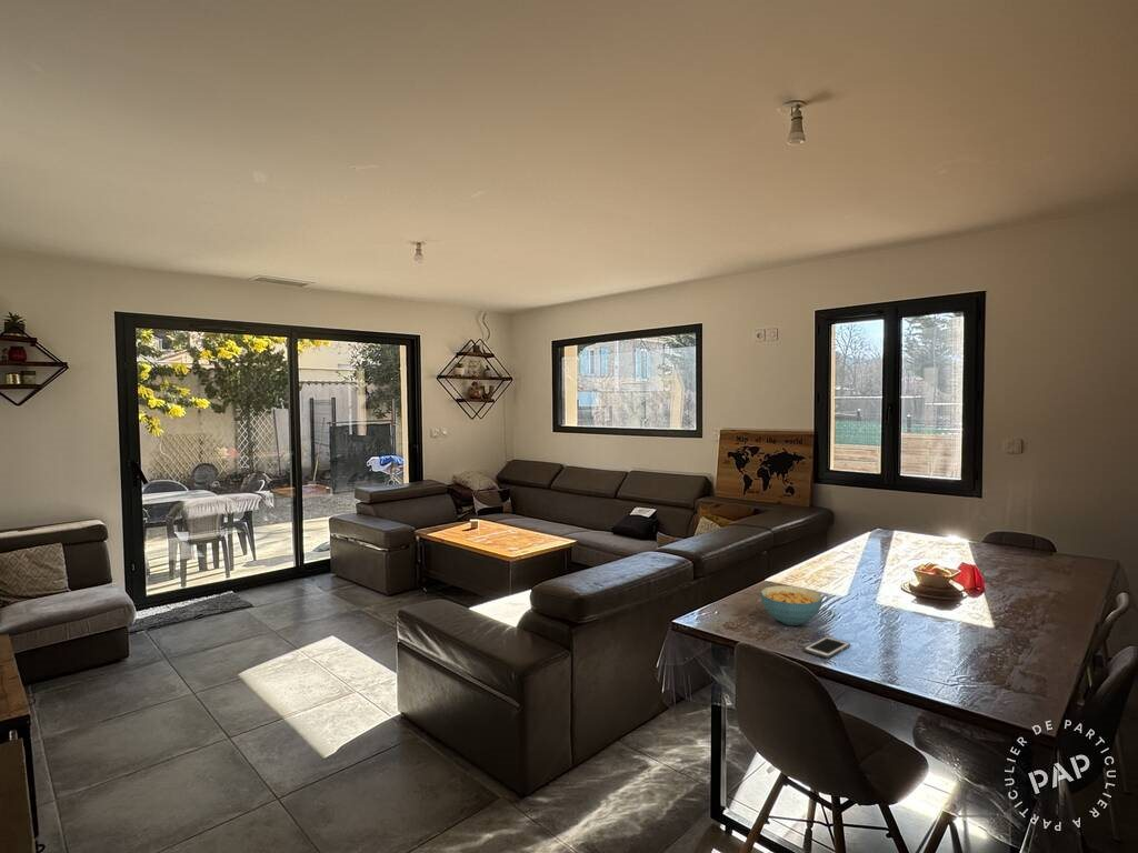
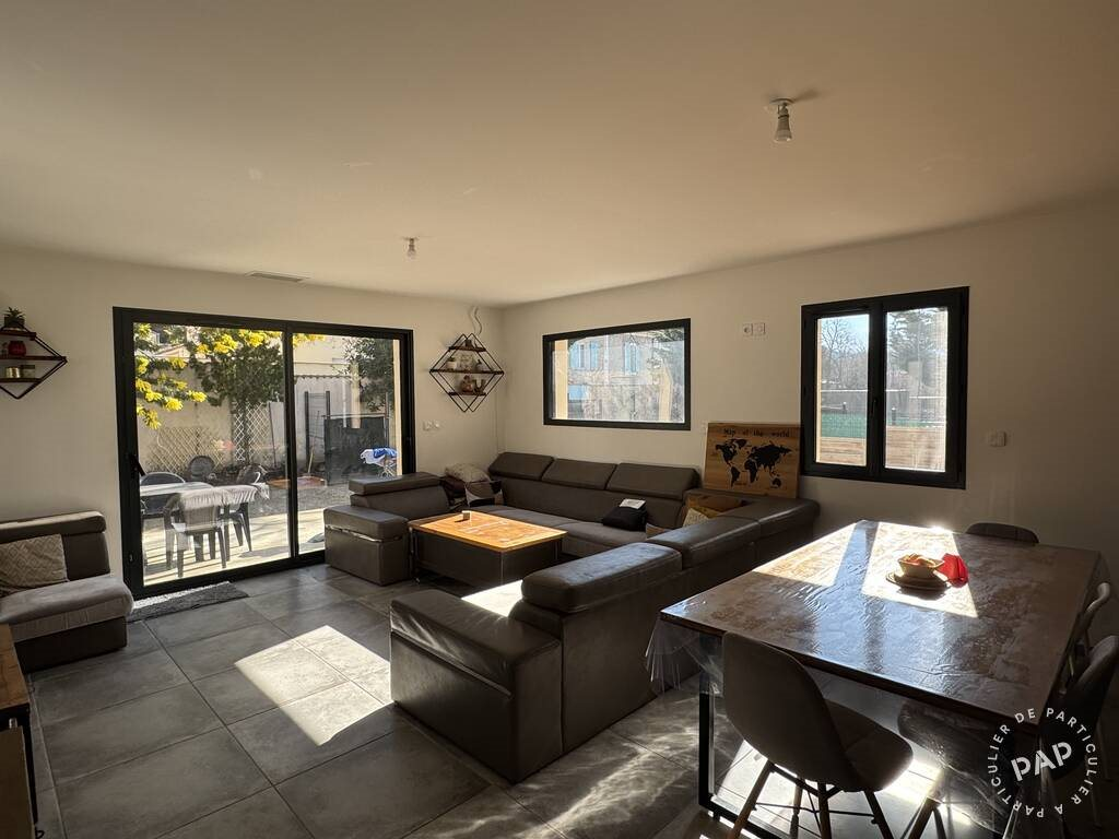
- cell phone [803,635,851,660]
- cereal bowl [759,584,823,626]
